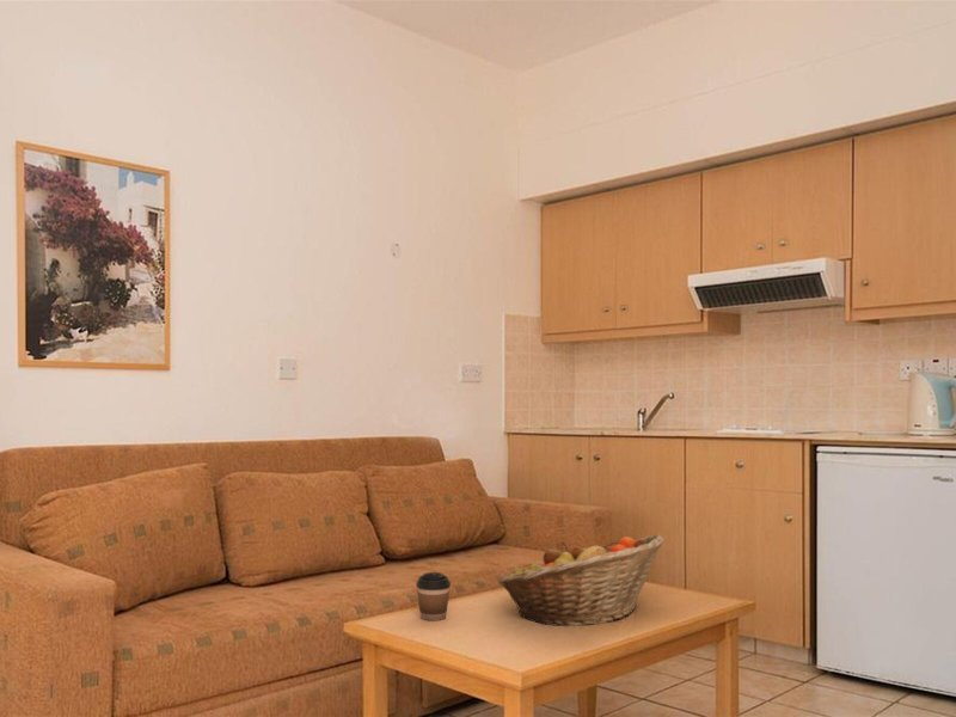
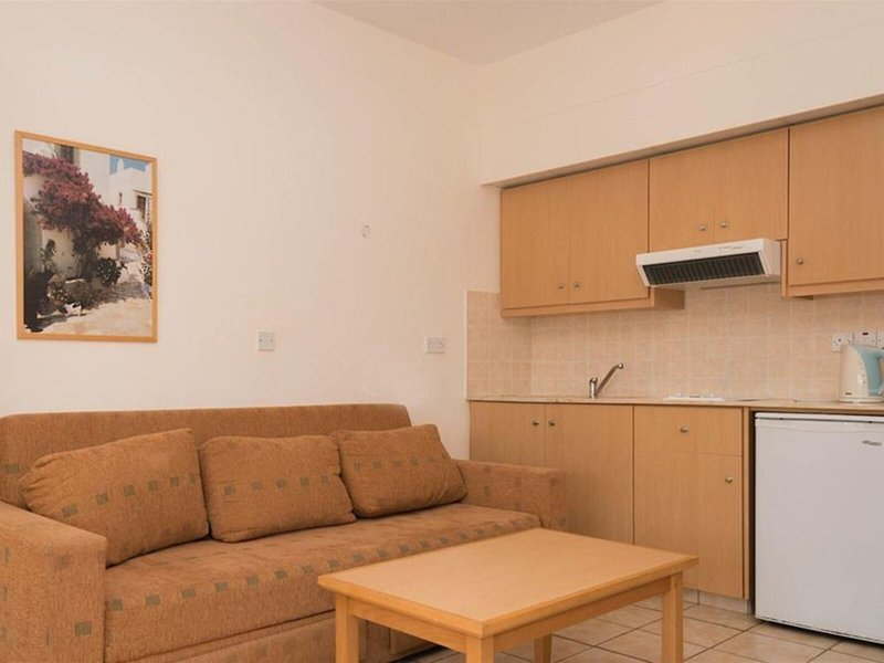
- fruit basket [498,534,666,627]
- coffee cup [415,571,452,623]
